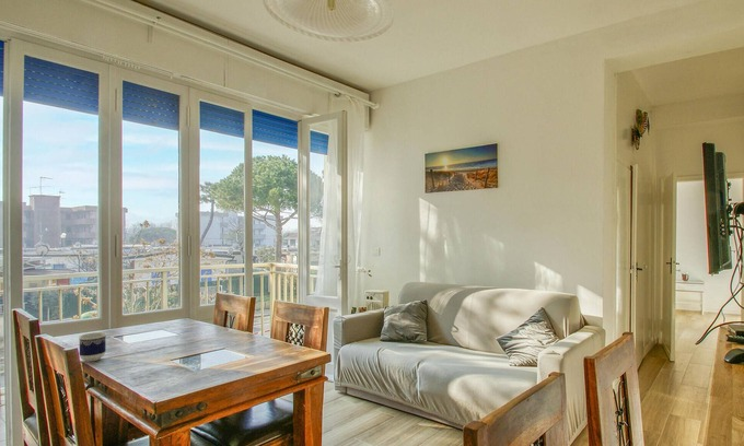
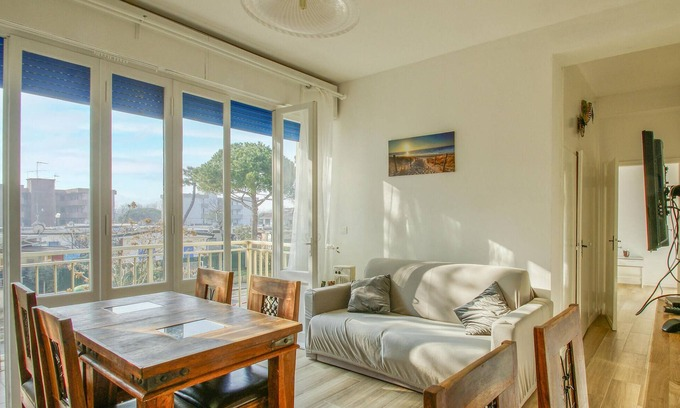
- cup [78,331,107,363]
